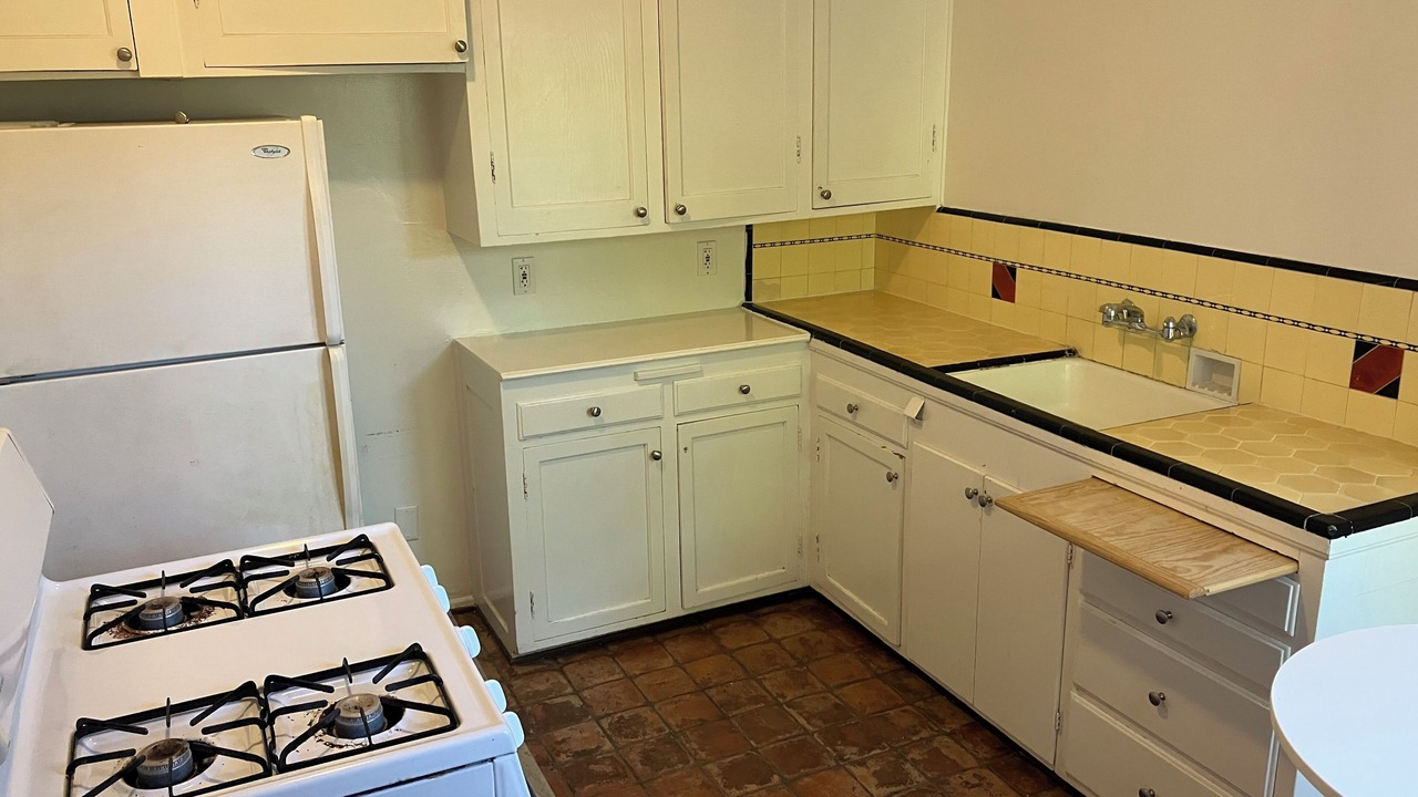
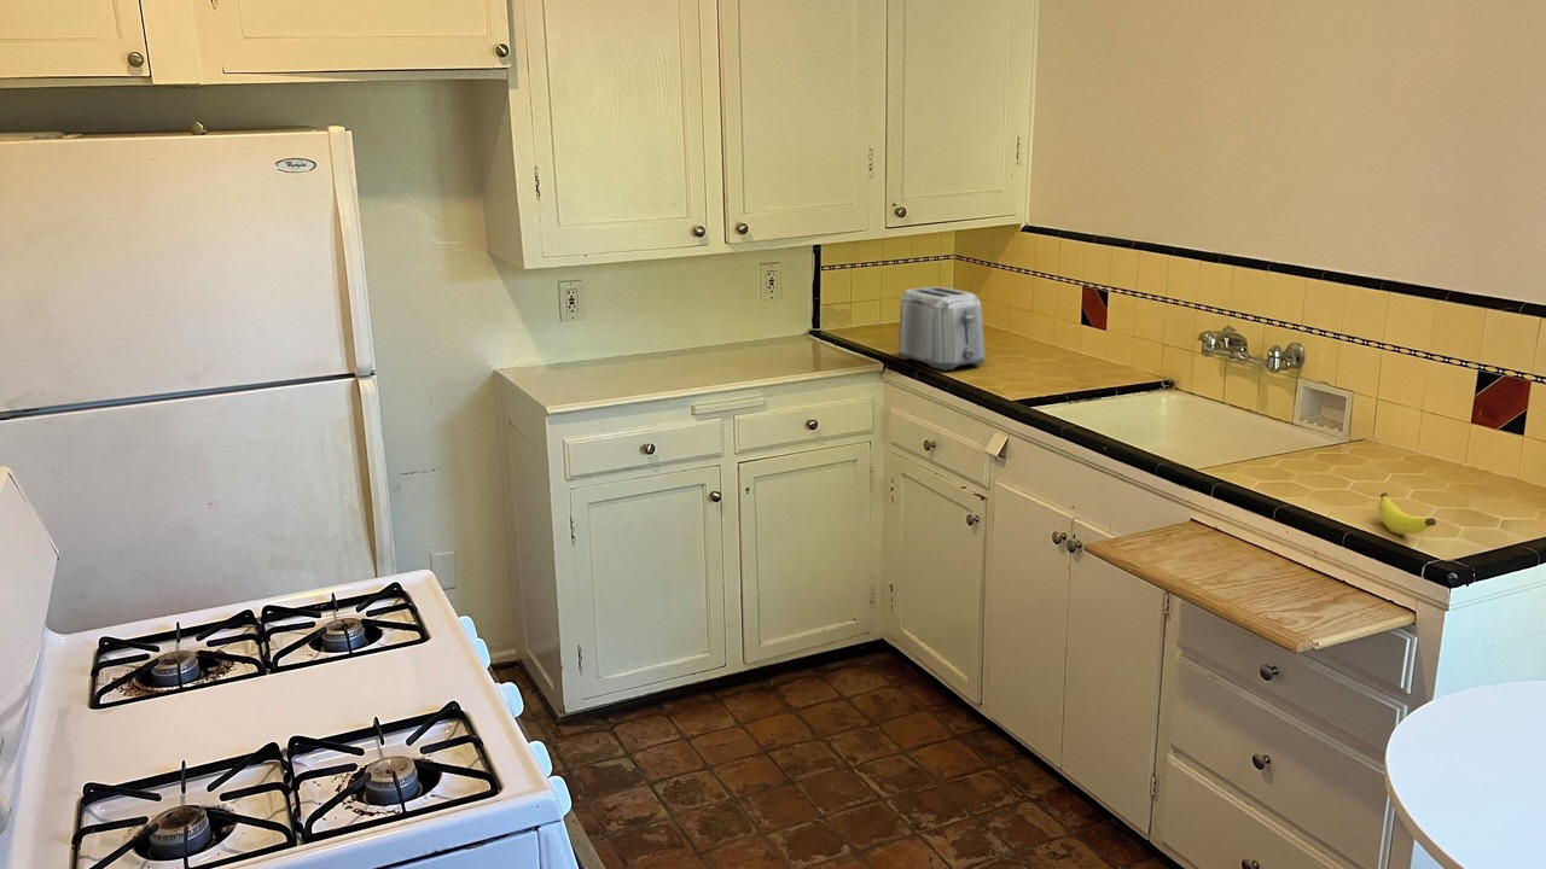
+ toaster [897,286,986,372]
+ banana [1377,491,1437,535]
